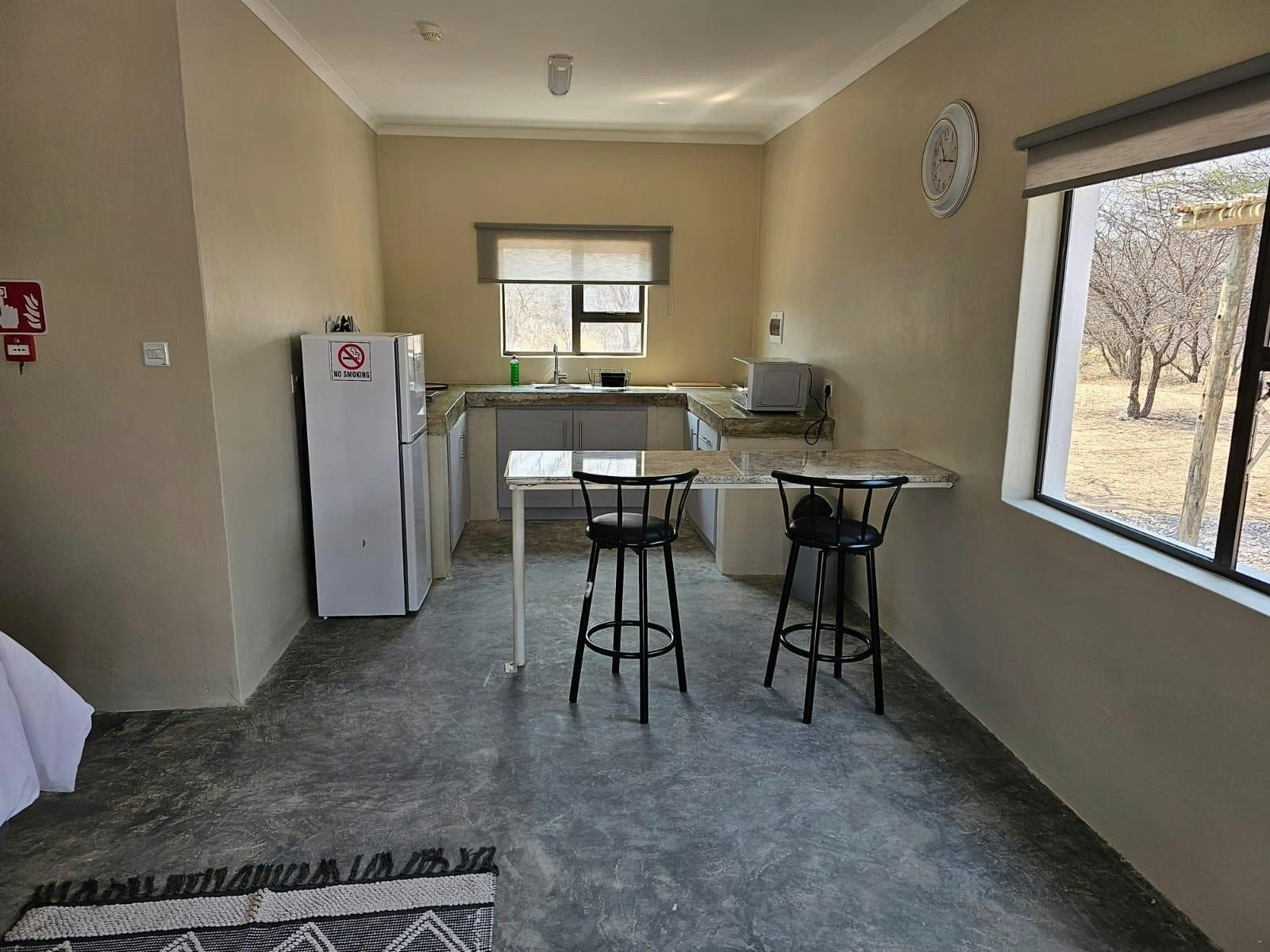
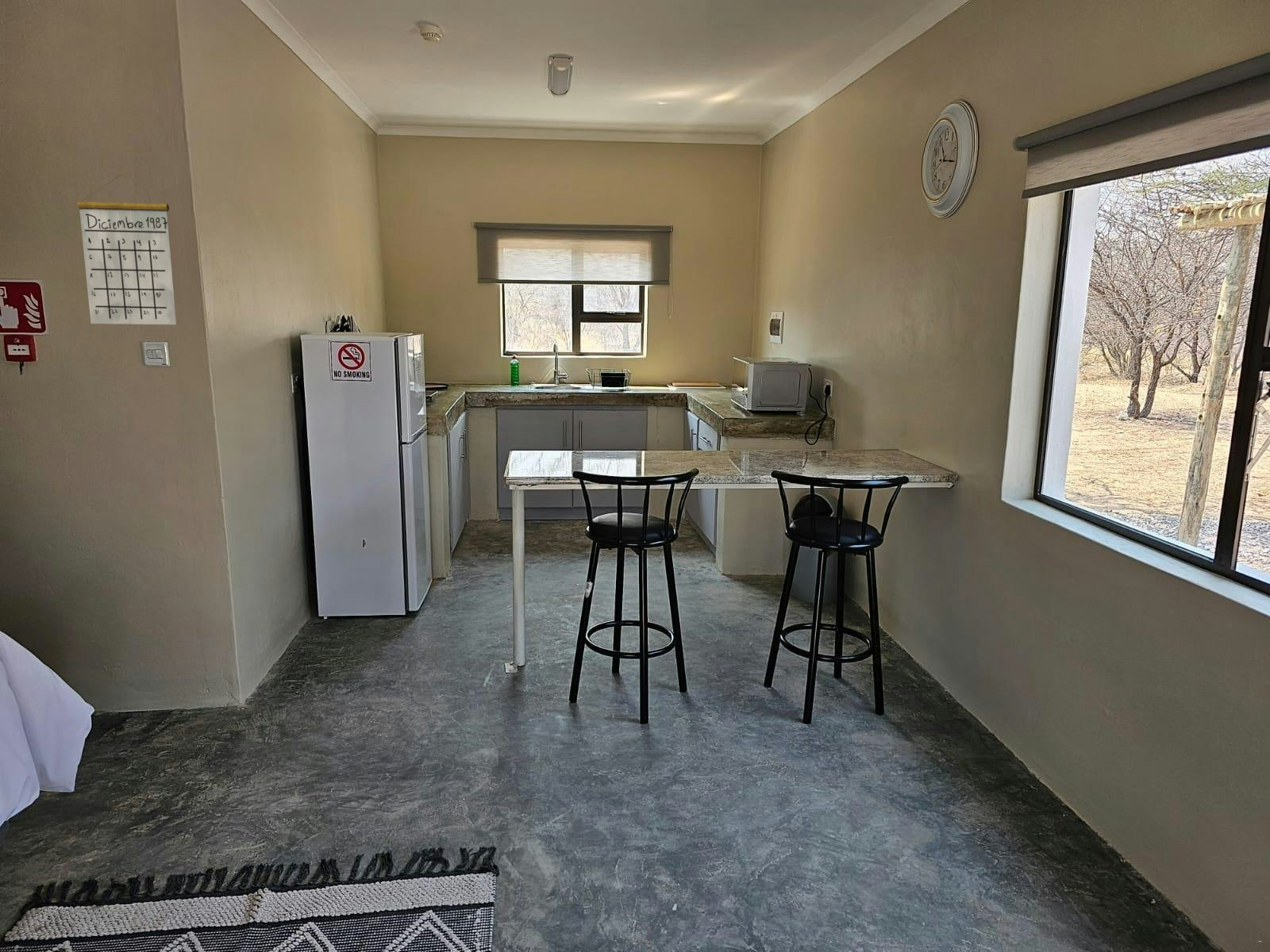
+ calendar [76,173,177,325]
